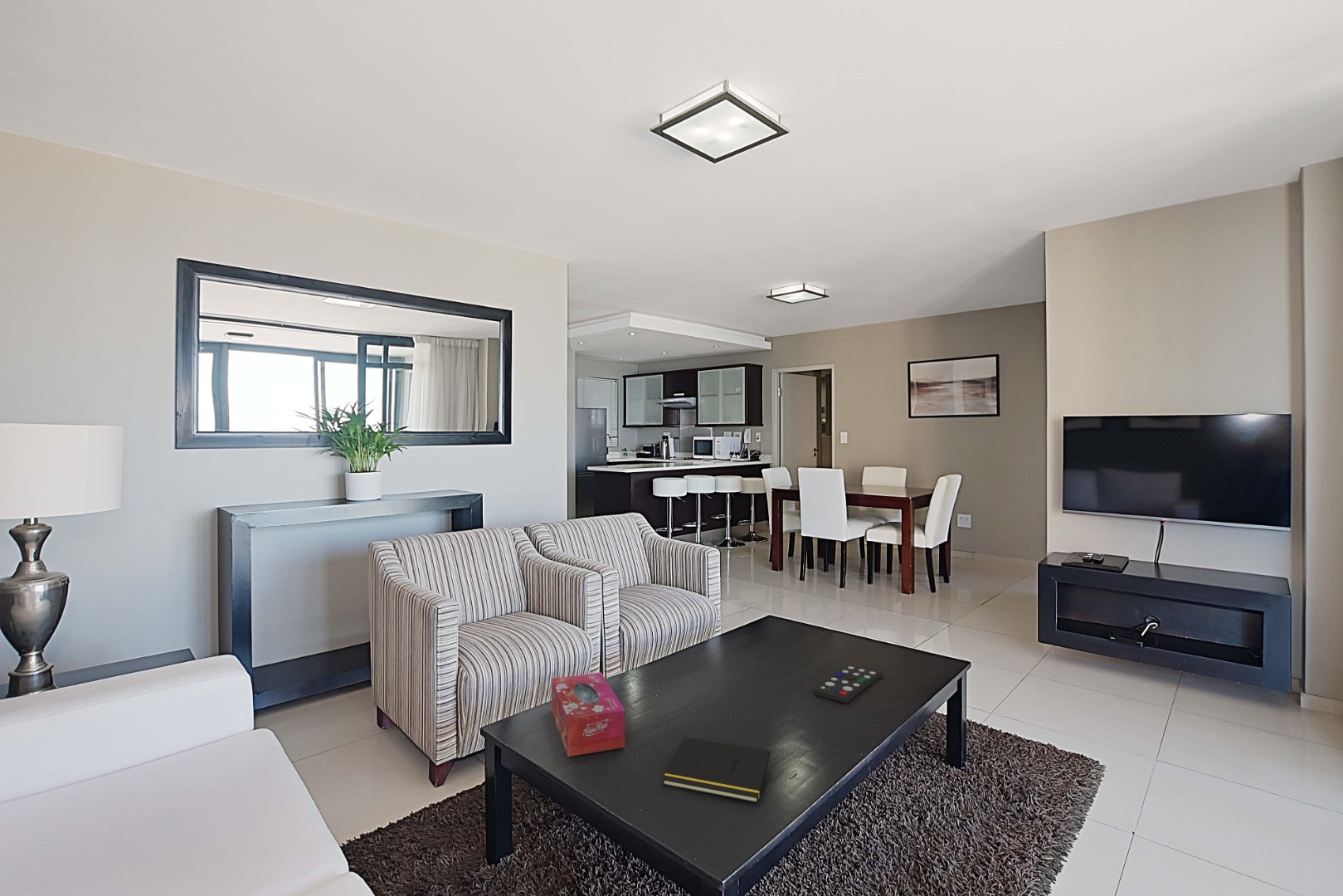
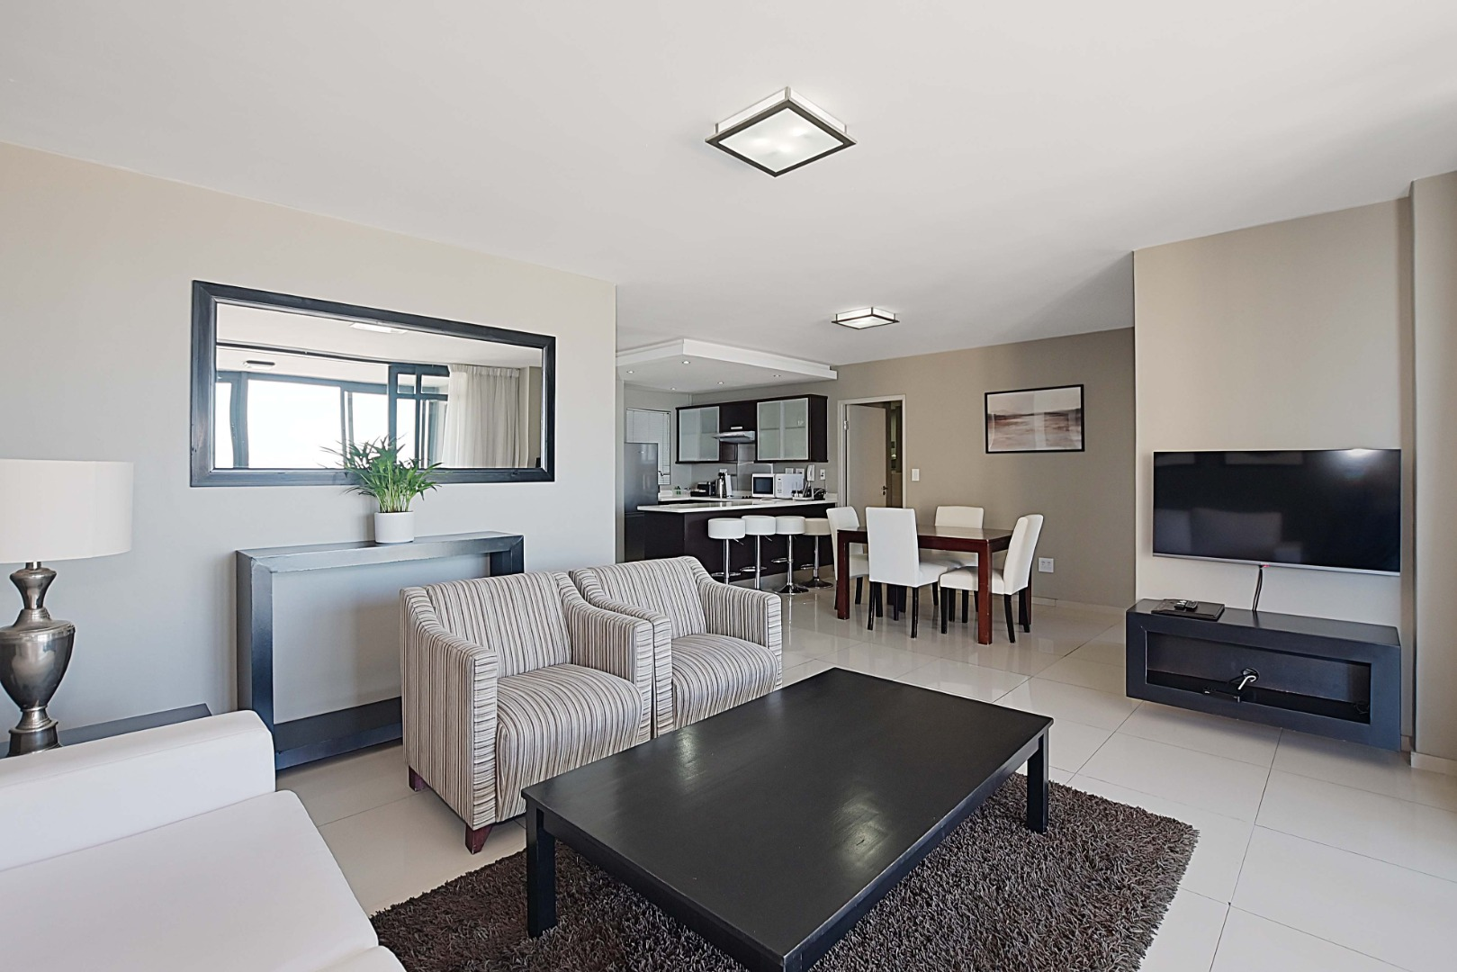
- notepad [662,736,771,804]
- remote control [813,664,883,704]
- tissue box [551,672,625,757]
